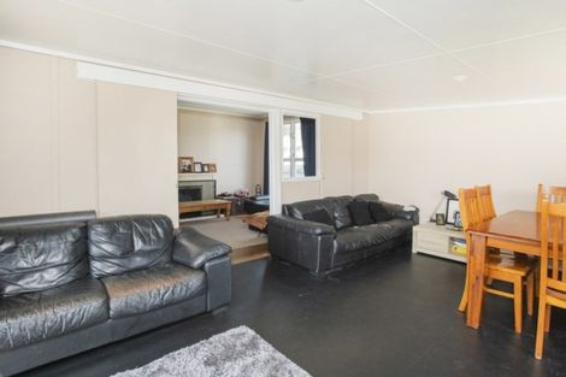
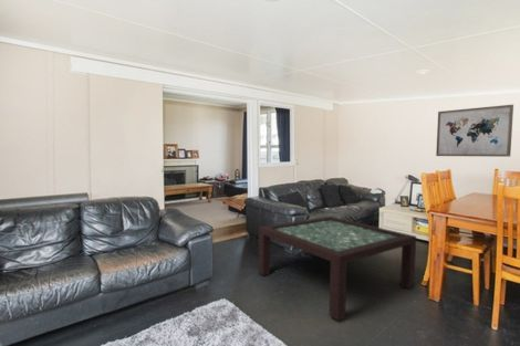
+ wall art [435,104,514,158]
+ coffee table [257,216,417,322]
